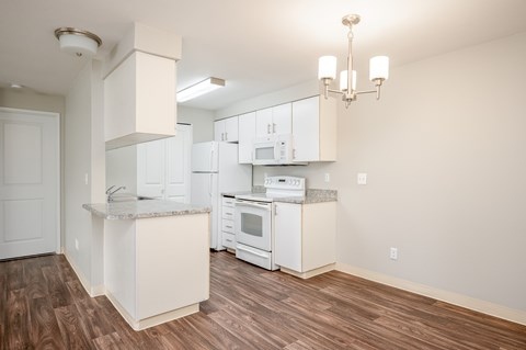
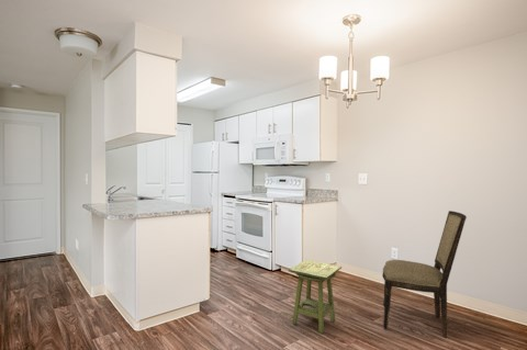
+ dining chair [381,210,468,339]
+ side table [288,259,343,335]
